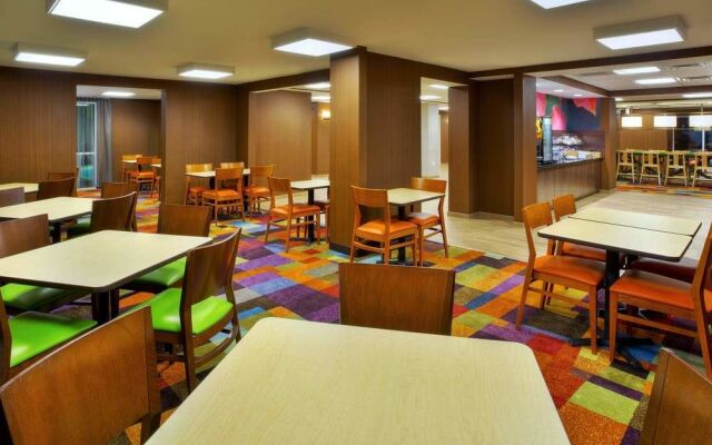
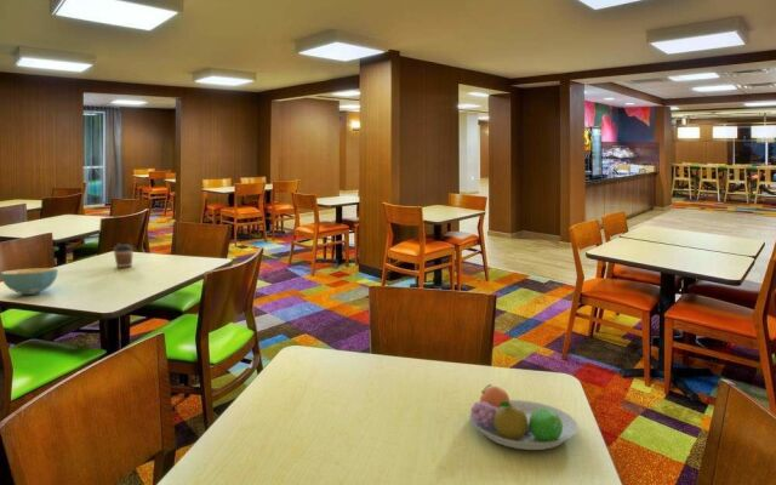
+ cereal bowl [0,267,59,296]
+ coffee cup [113,242,135,269]
+ fruit bowl [469,383,580,451]
